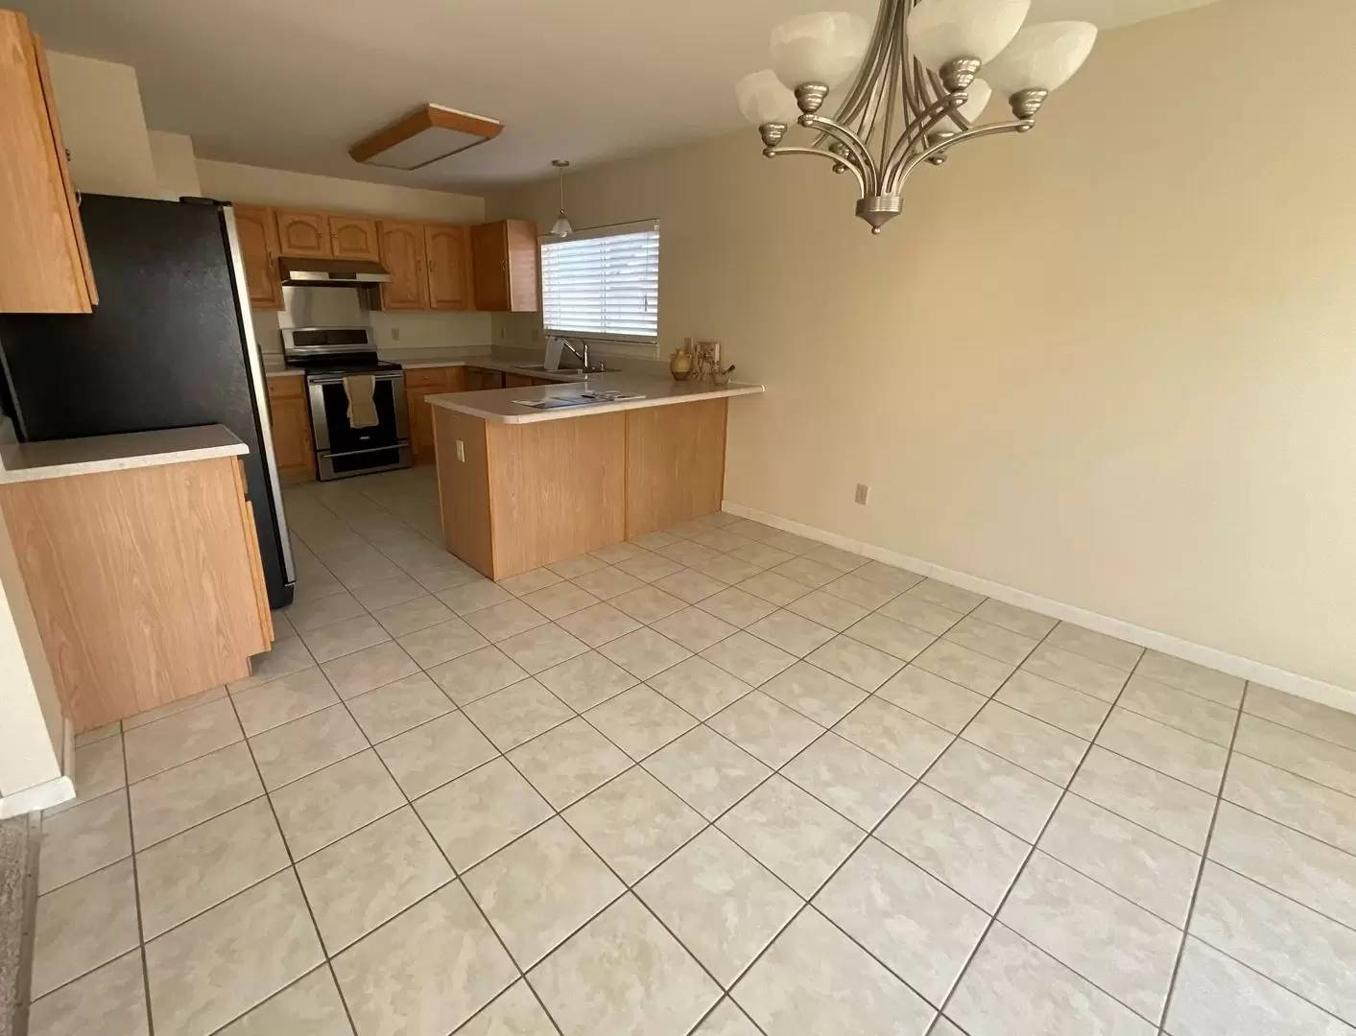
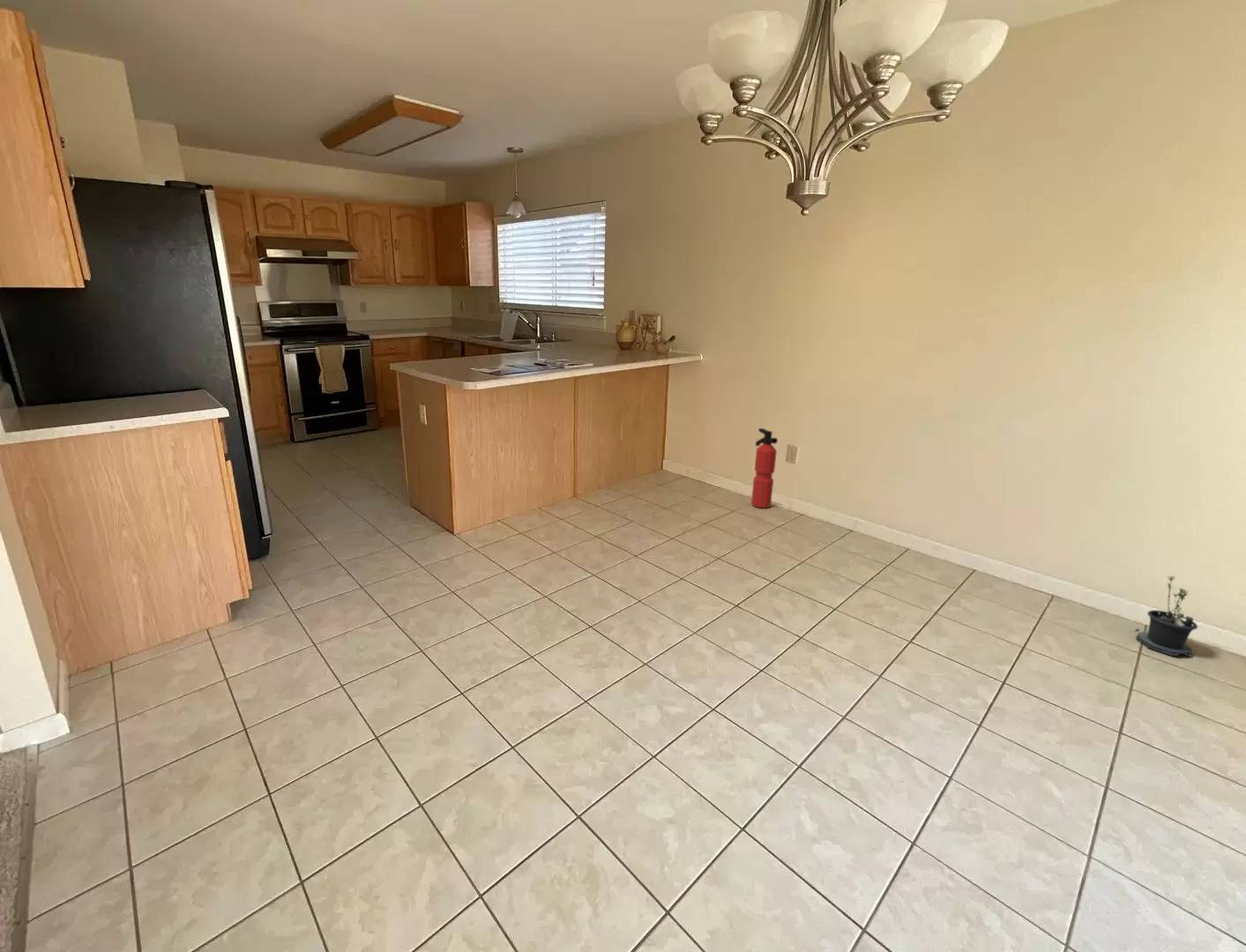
+ fire extinguisher [750,428,779,509]
+ potted plant [1134,576,1200,658]
